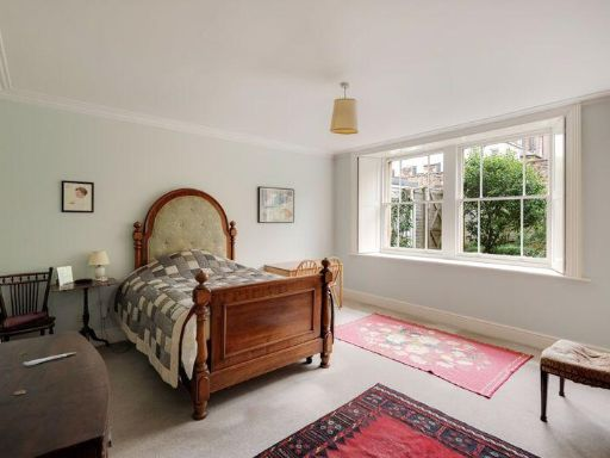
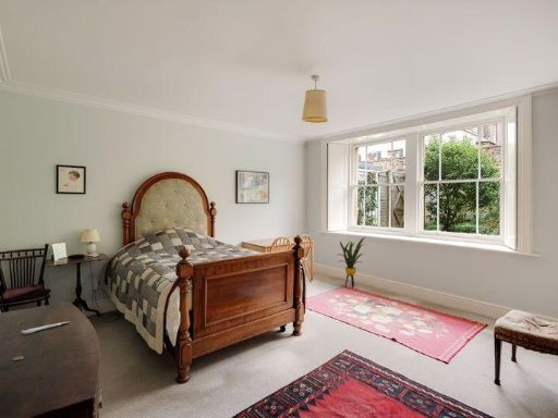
+ house plant [335,235,367,290]
